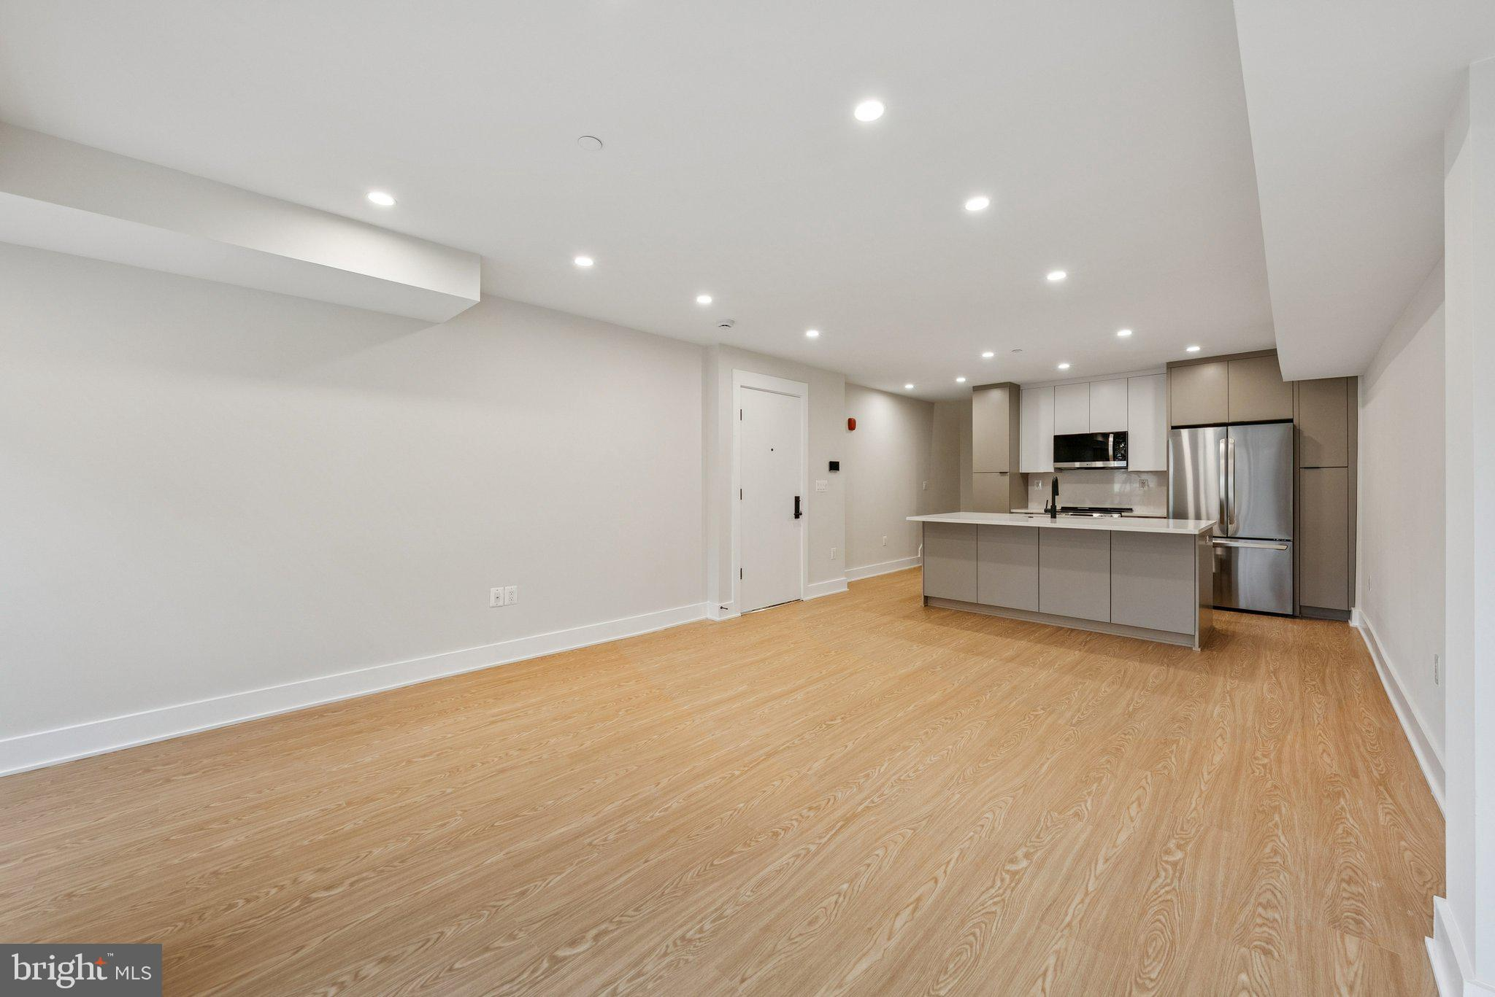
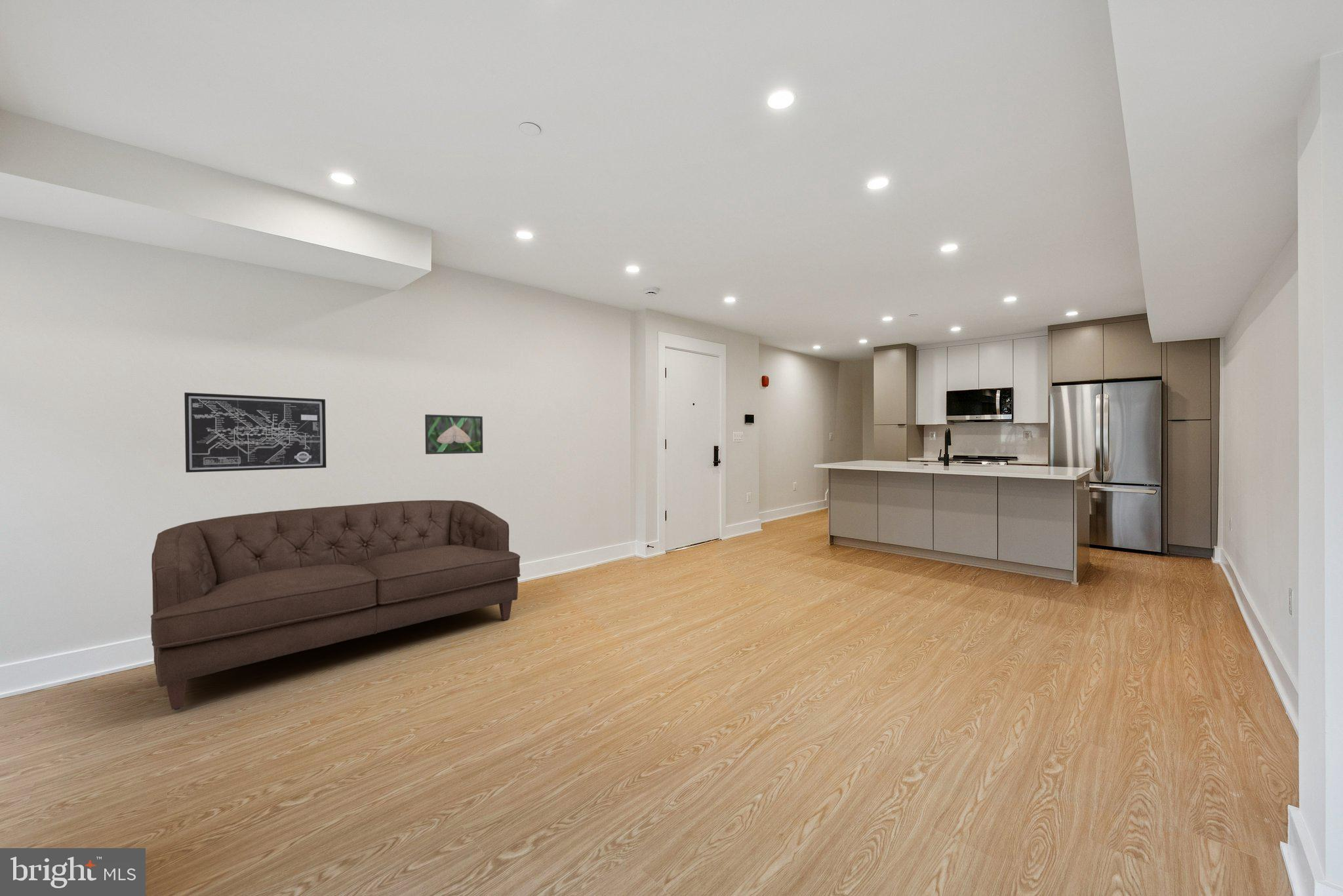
+ wall art [184,392,327,473]
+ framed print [424,414,483,455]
+ sofa [150,499,521,711]
